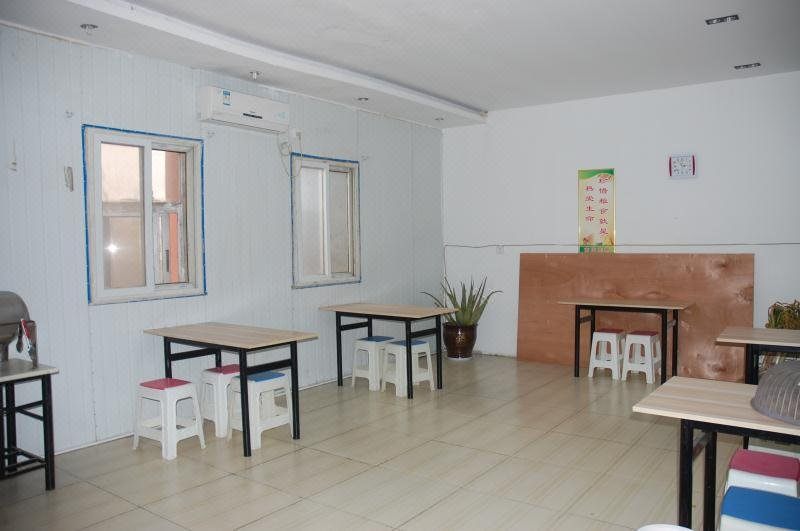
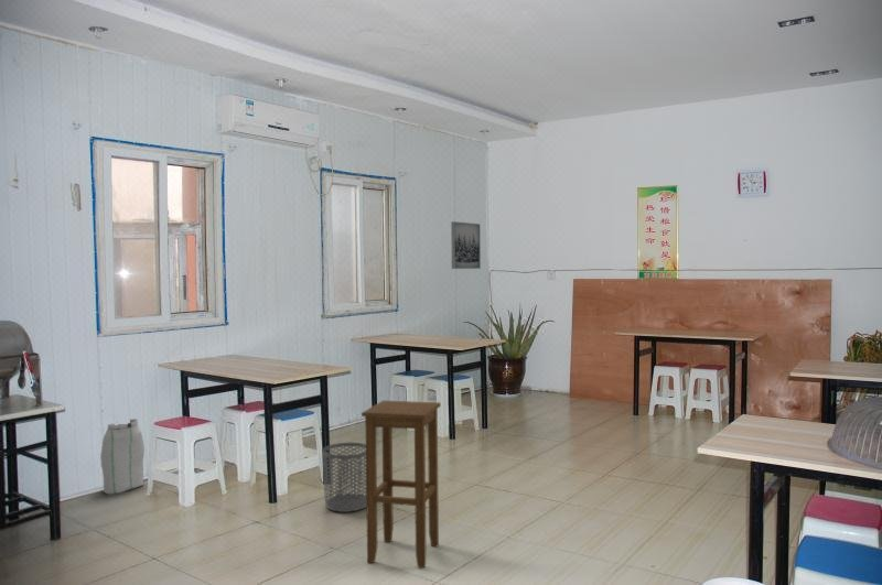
+ wall art [450,220,482,270]
+ waste bin [321,442,367,513]
+ stool [361,400,442,568]
+ skirt [99,418,146,496]
